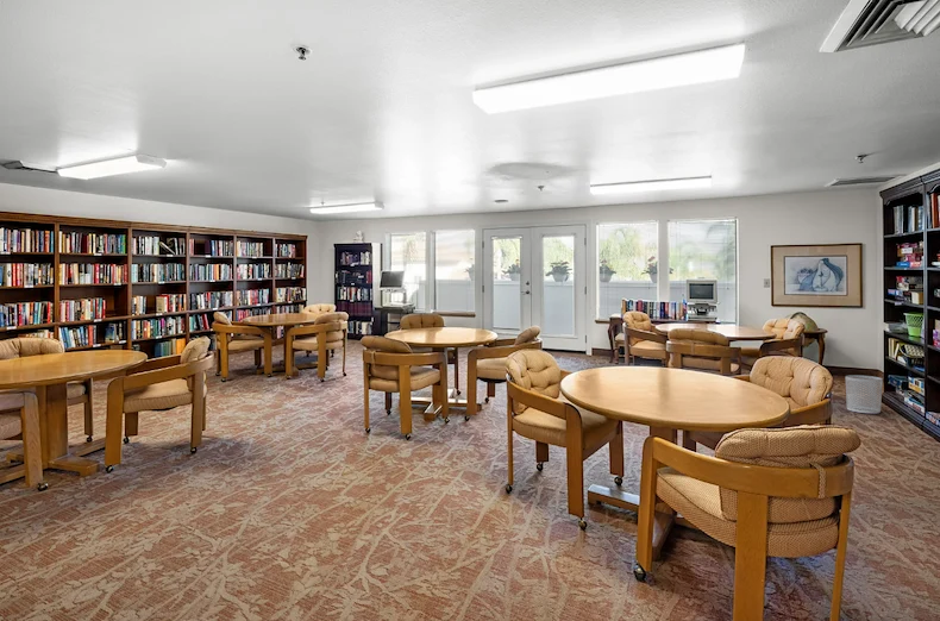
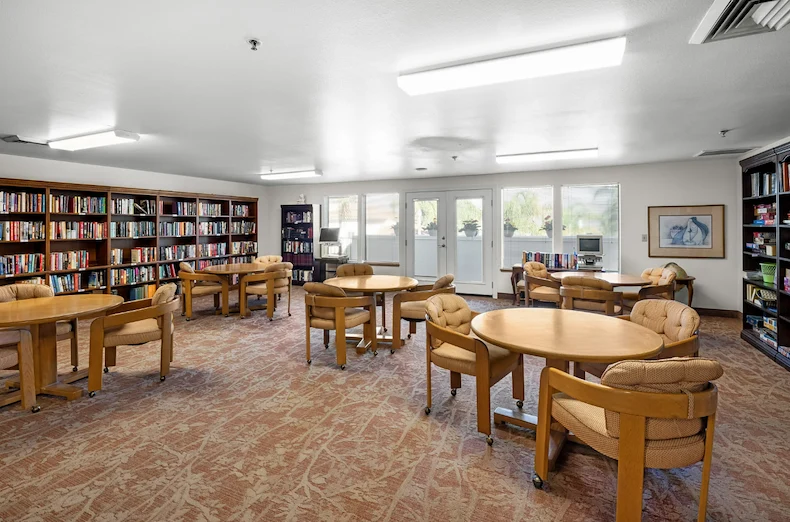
- waste bin [845,374,884,415]
